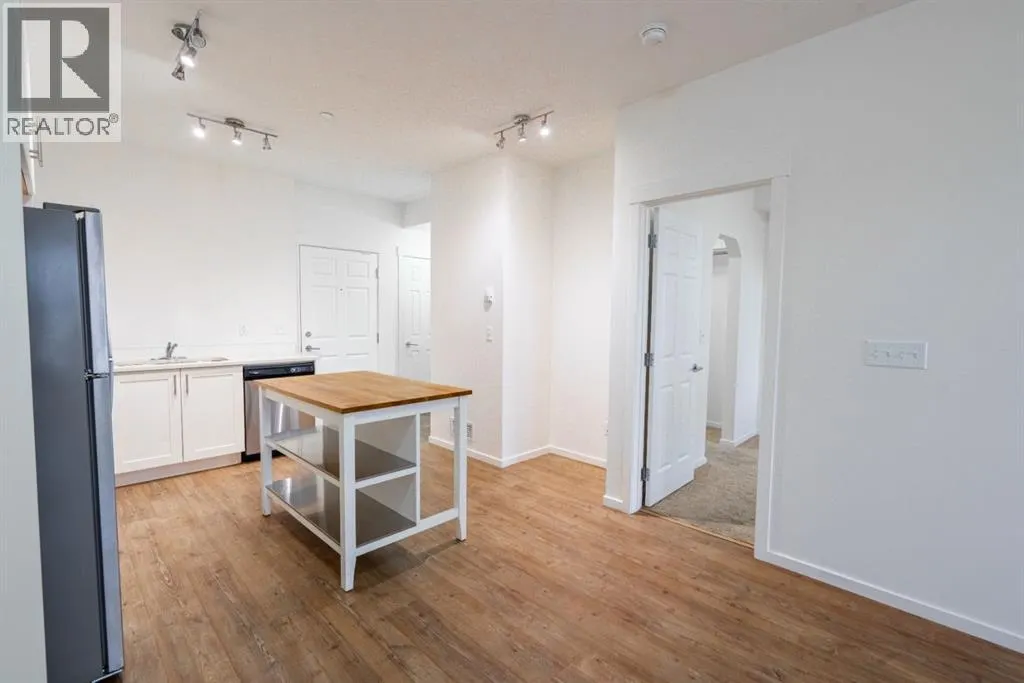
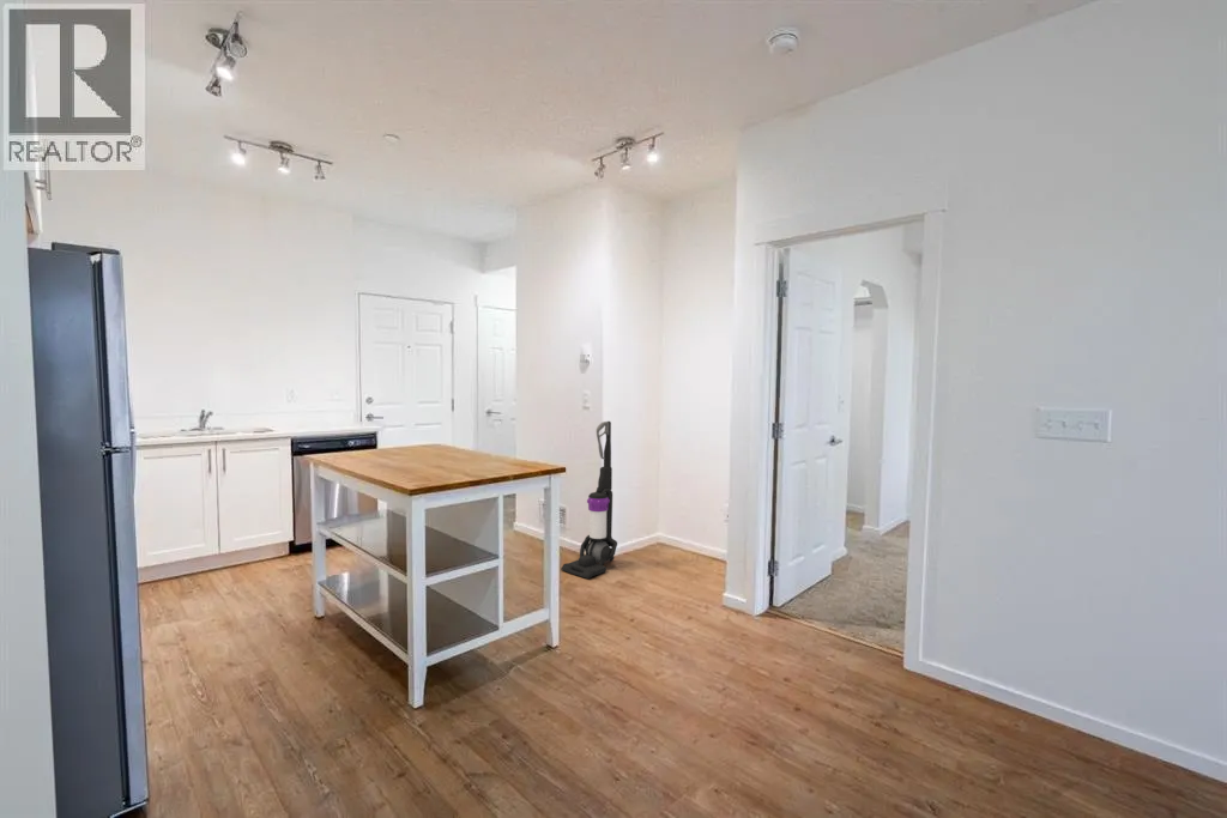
+ vacuum cleaner [560,420,618,580]
